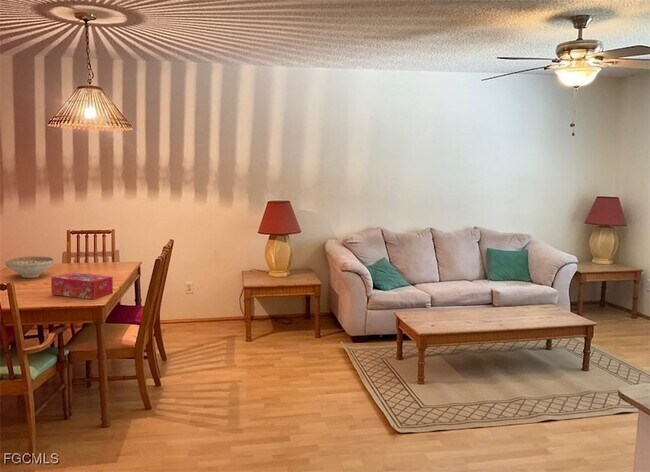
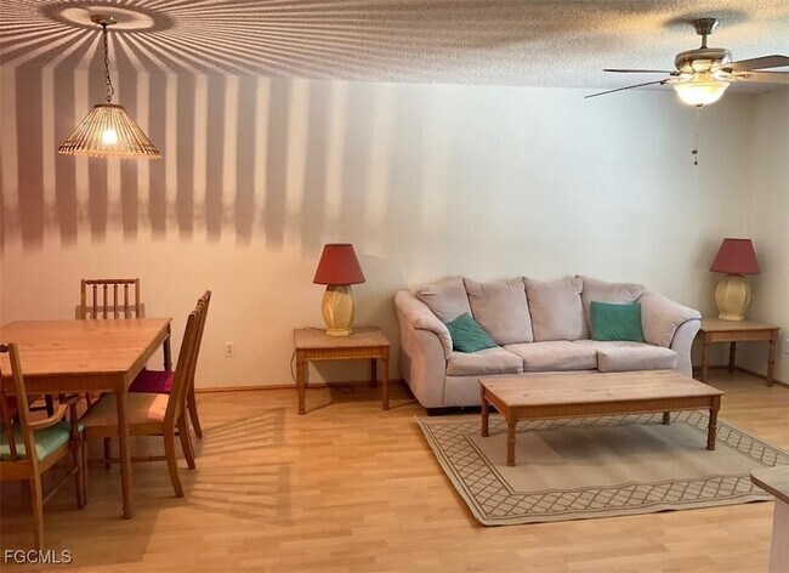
- decorative bowl [4,255,55,279]
- tissue box [50,272,114,300]
